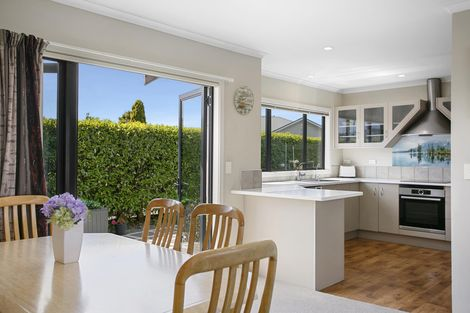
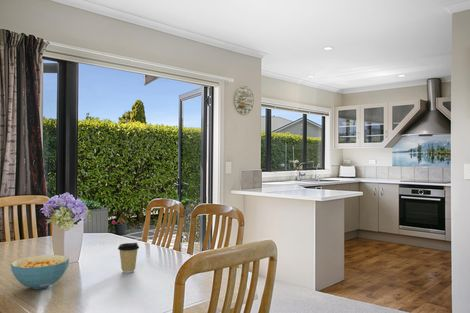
+ coffee cup [117,242,140,274]
+ cereal bowl [10,254,70,290]
